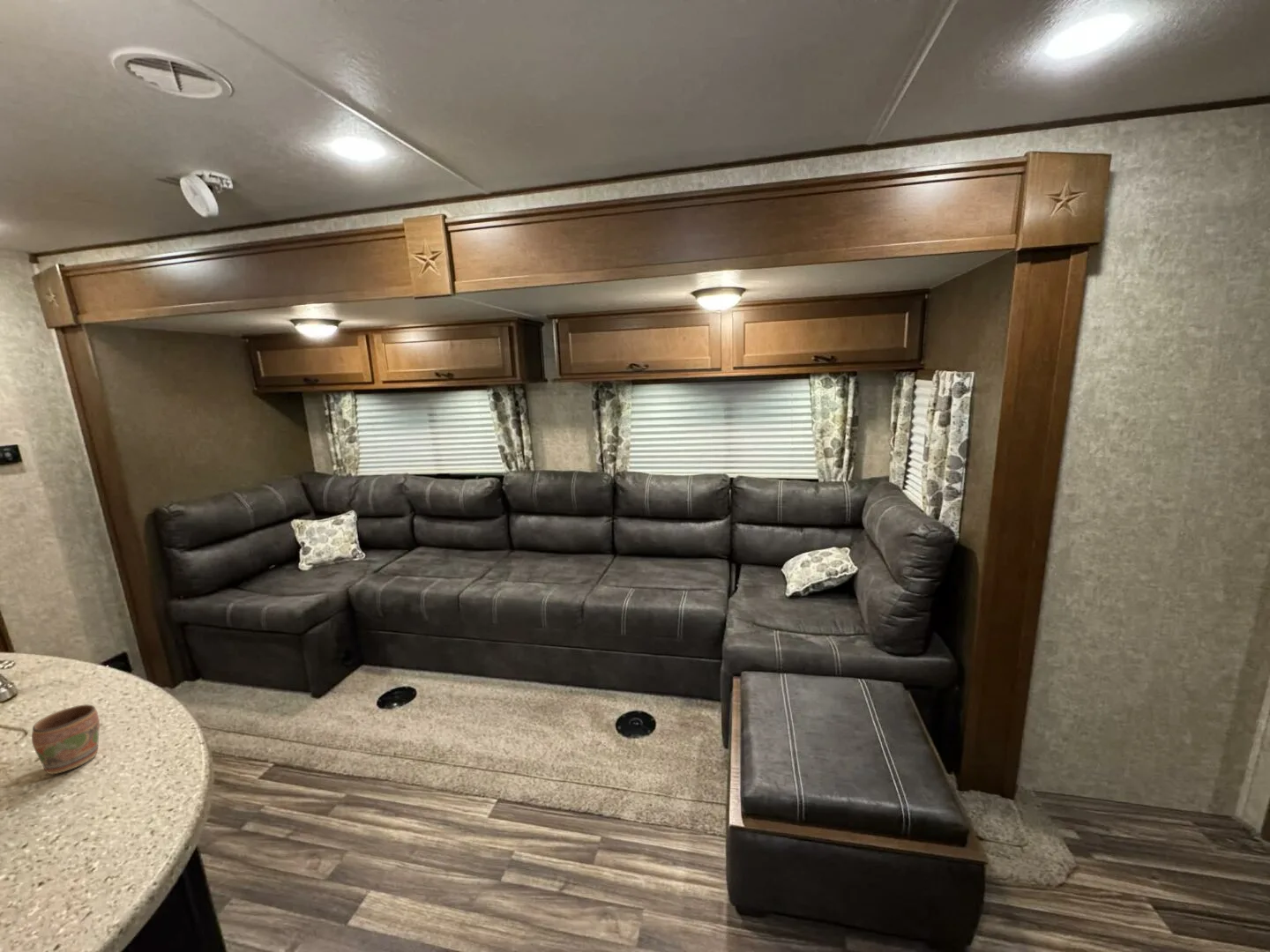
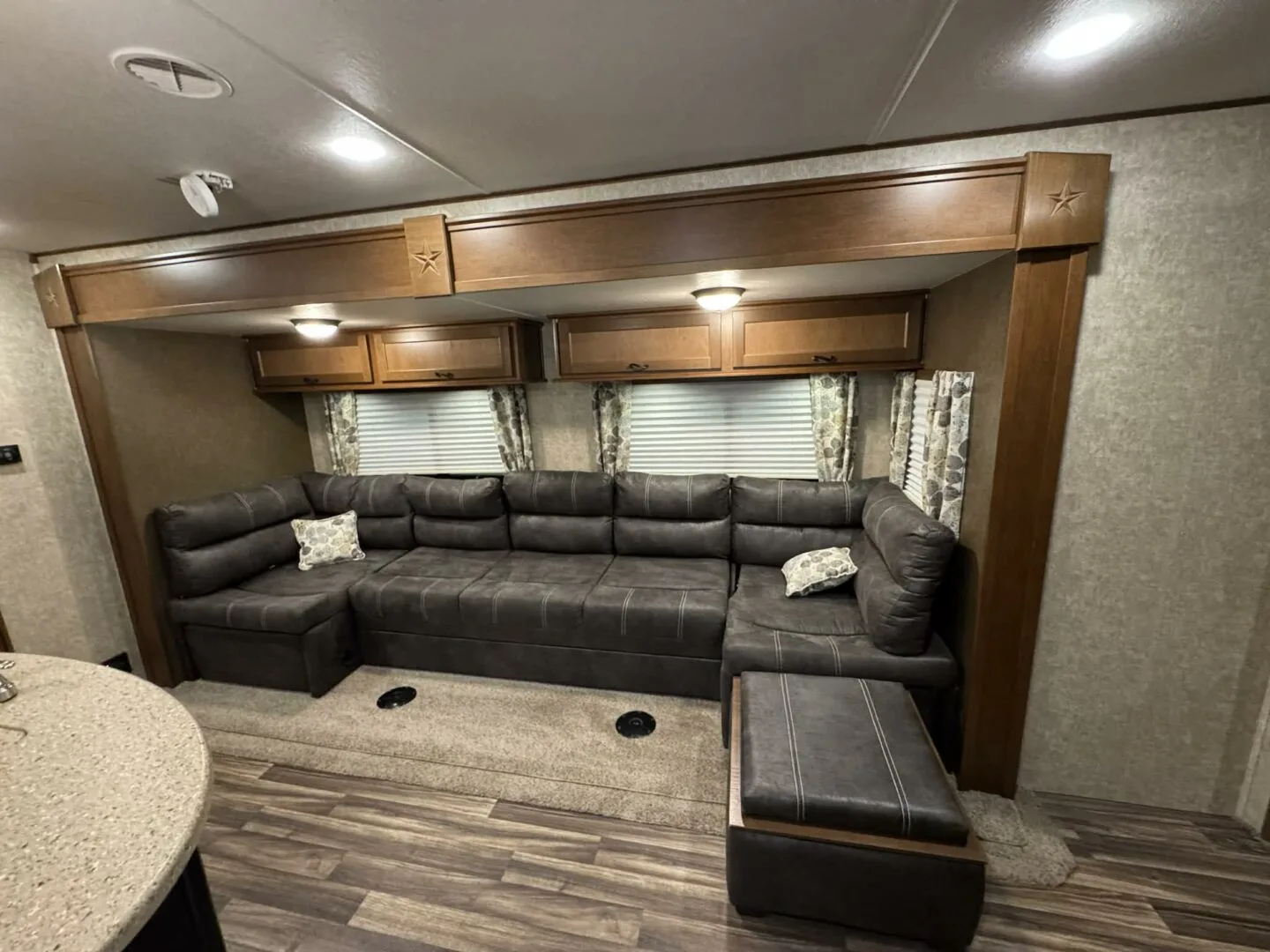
- mug [31,703,101,775]
